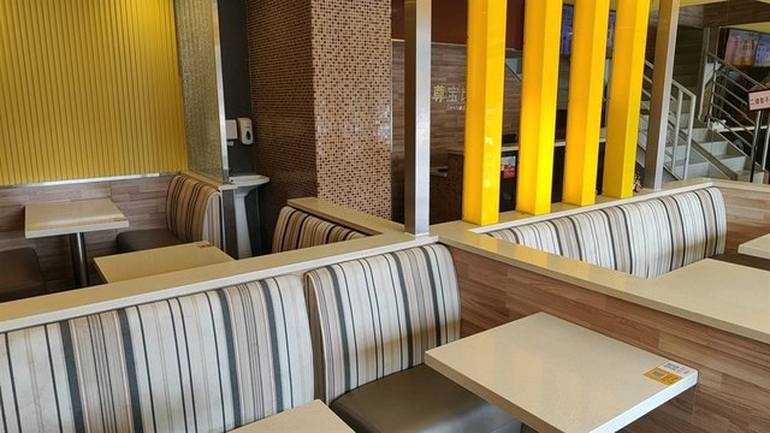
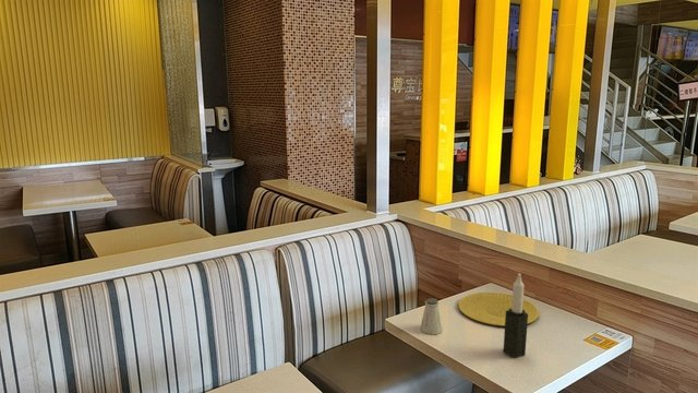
+ candle [503,273,529,359]
+ plate [457,291,540,326]
+ saltshaker [419,297,444,335]
